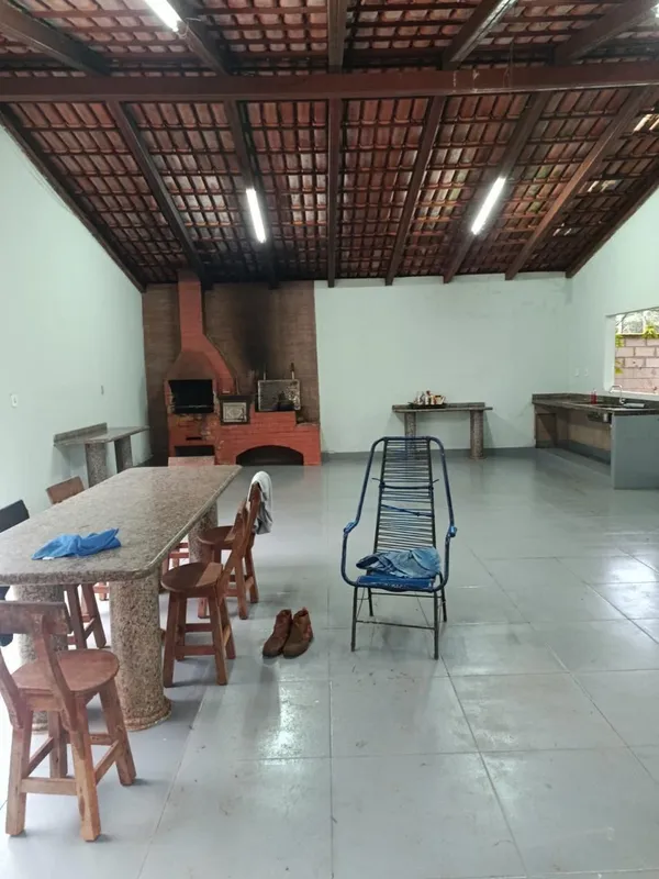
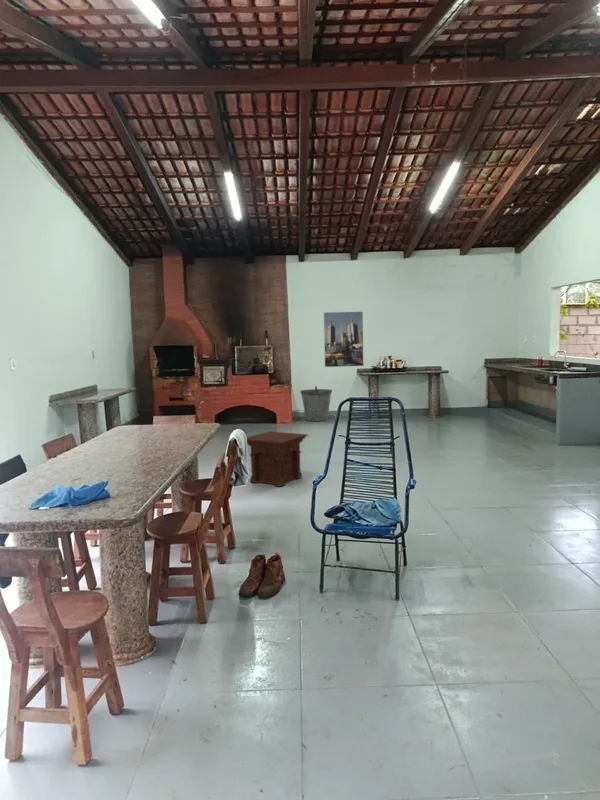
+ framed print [323,310,365,368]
+ side table [246,430,309,488]
+ trash can [299,385,333,422]
